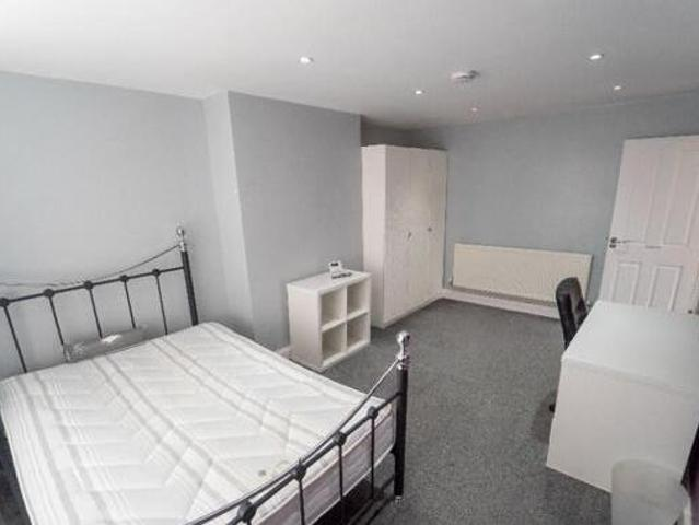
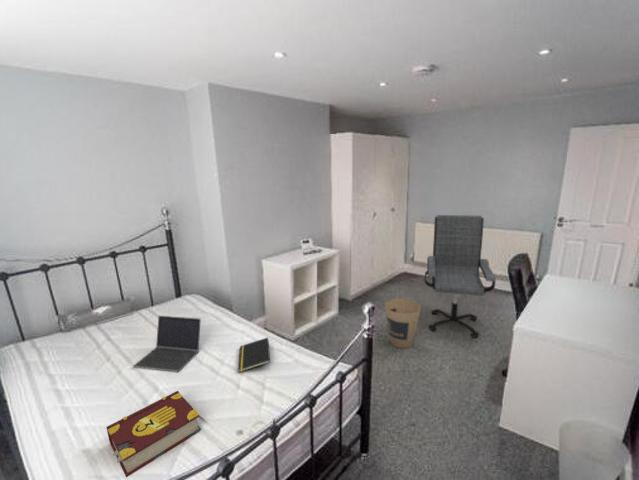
+ laptop computer [132,315,202,373]
+ notepad [237,337,271,373]
+ book [105,390,202,478]
+ trash can [384,298,422,349]
+ office chair [424,214,497,339]
